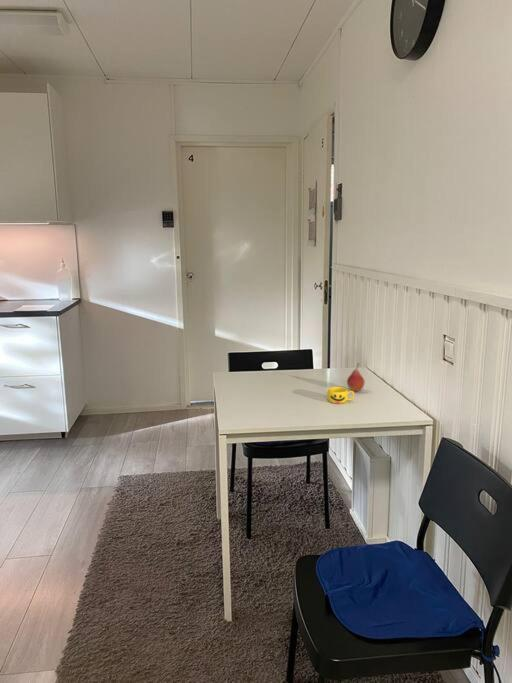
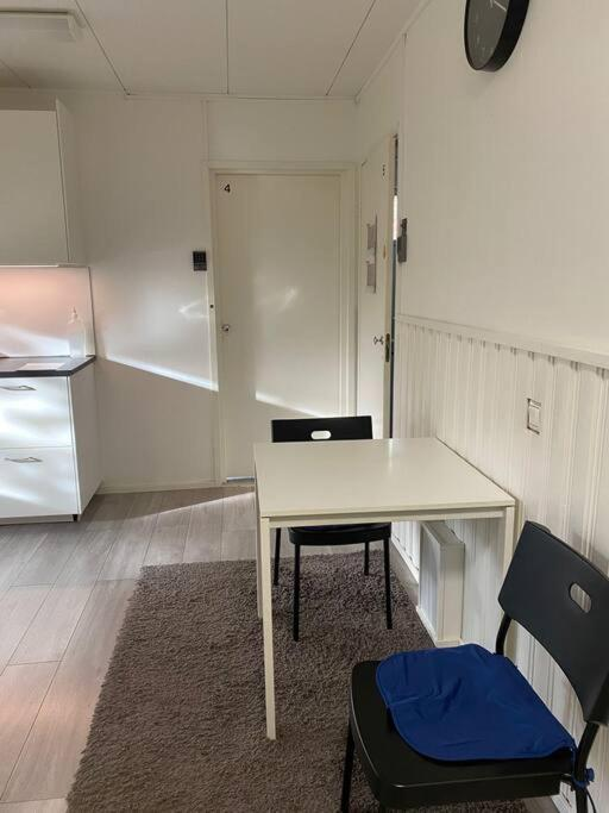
- fruit [346,362,366,393]
- cup [326,386,355,405]
